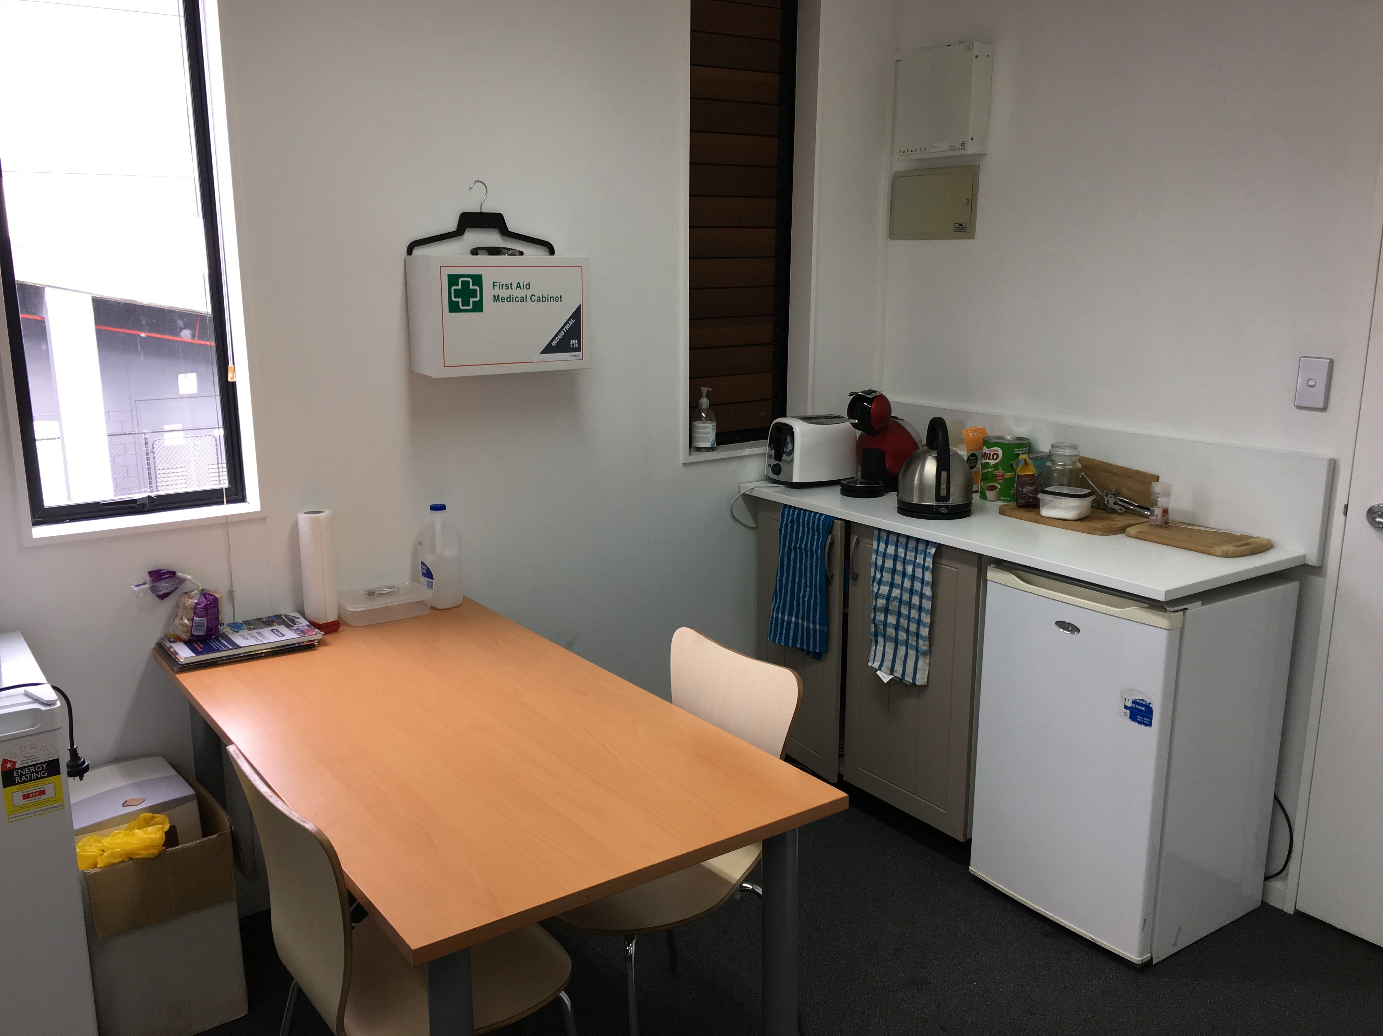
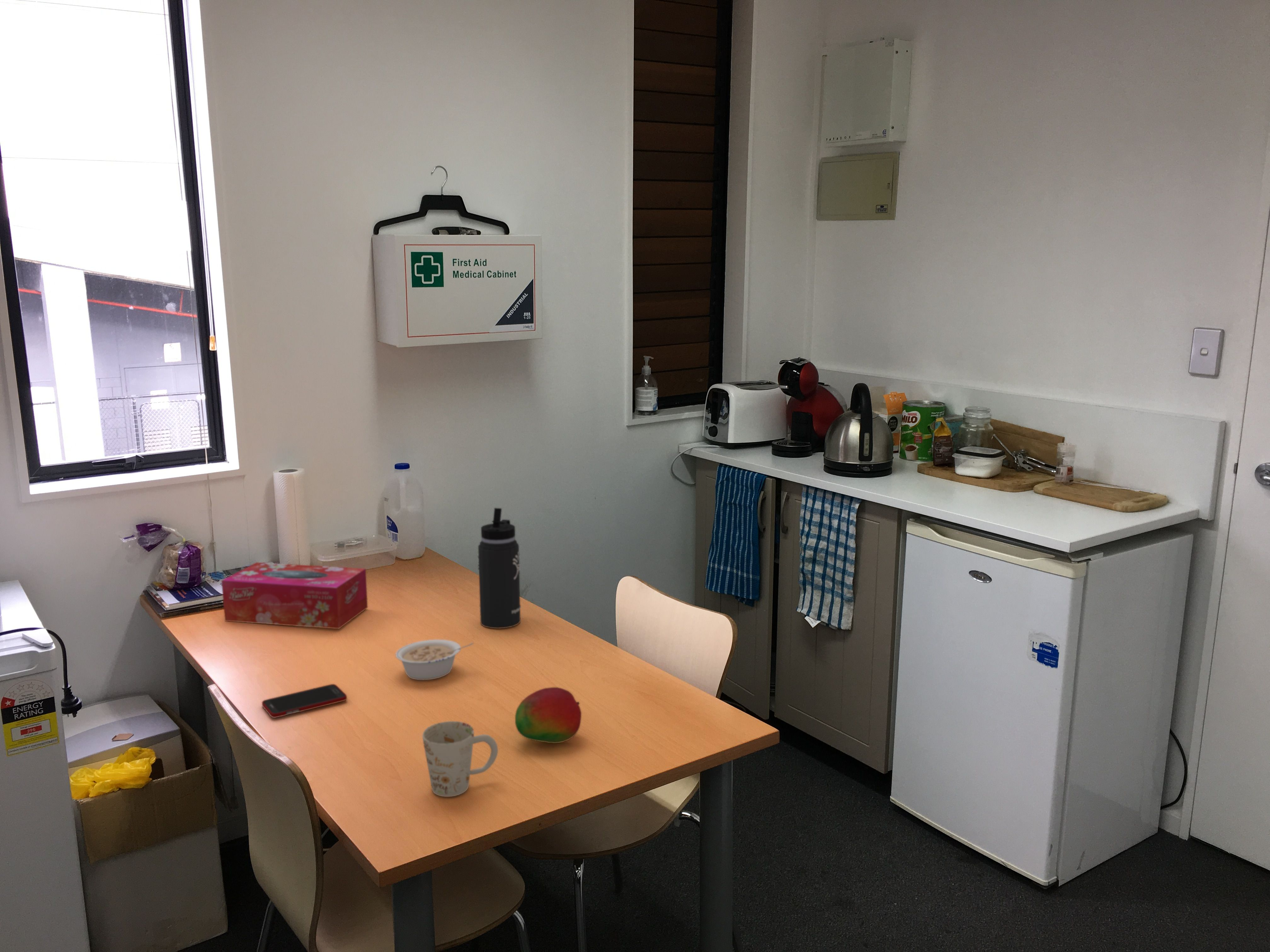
+ thermos bottle [478,507,521,629]
+ mug [422,721,498,797]
+ legume [395,639,474,680]
+ tissue box [221,562,368,629]
+ cell phone [261,684,347,718]
+ fruit [515,687,582,744]
